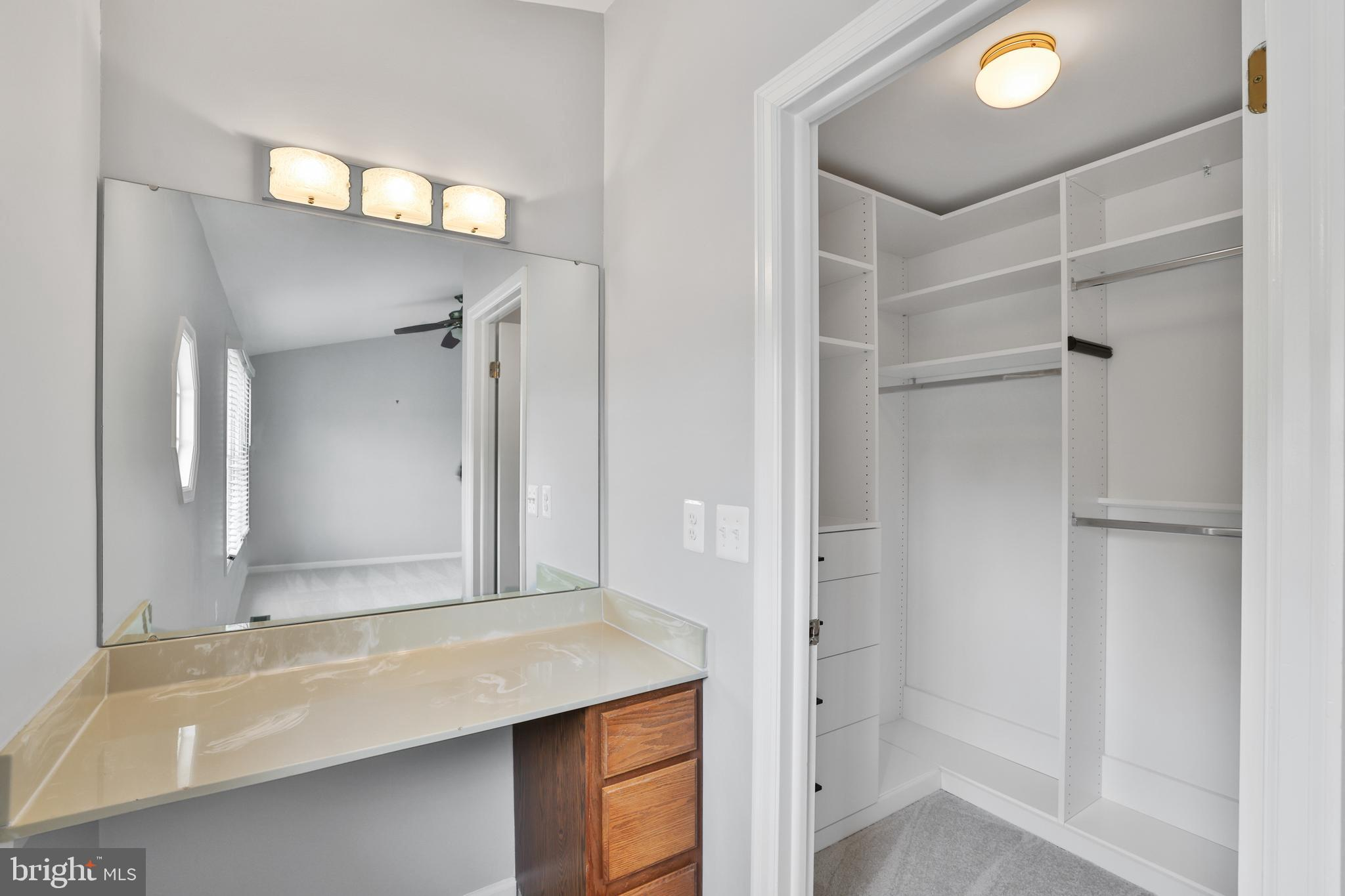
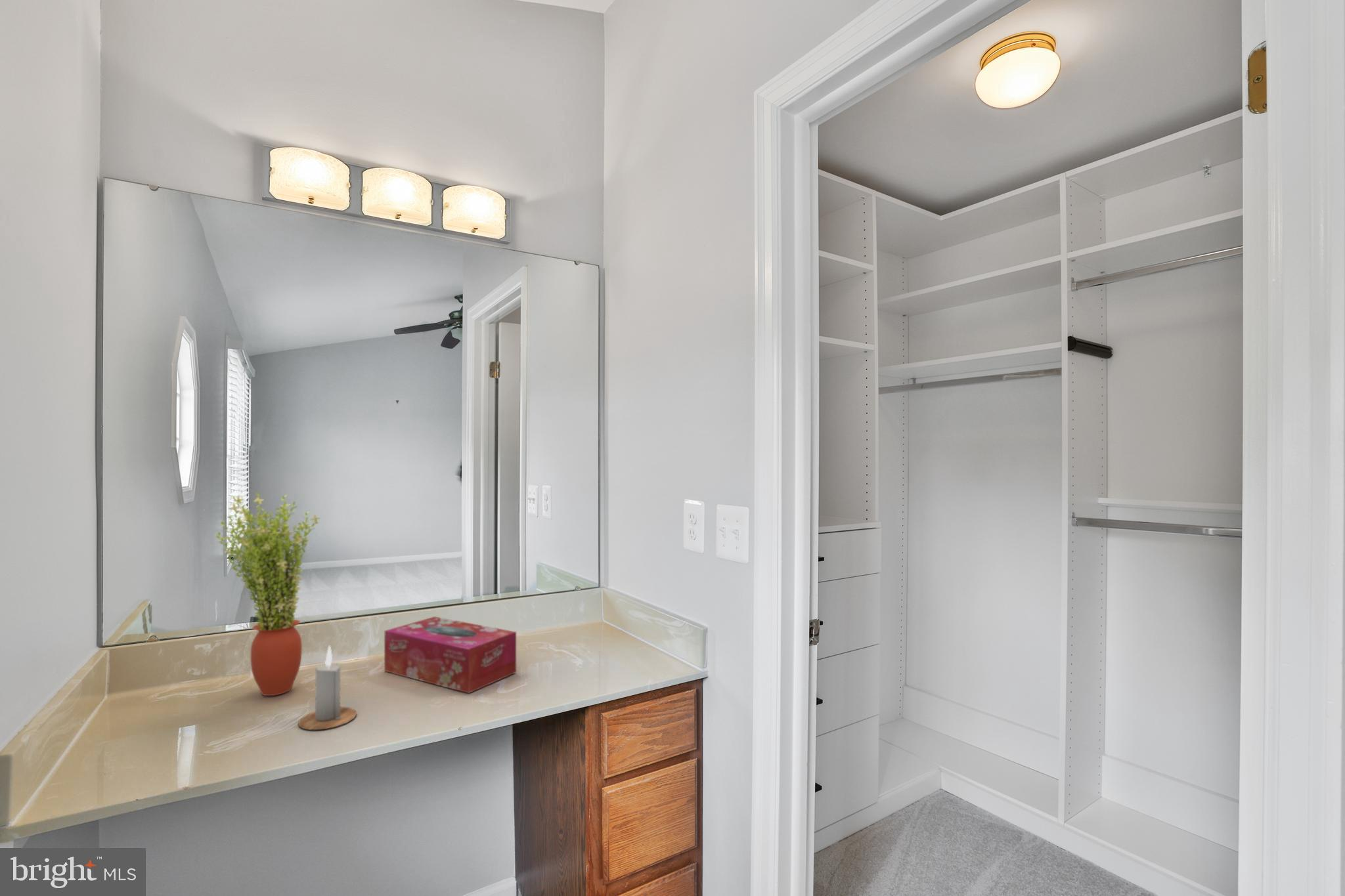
+ potted plant [213,492,320,696]
+ tissue box [384,616,517,694]
+ candle [298,645,357,731]
